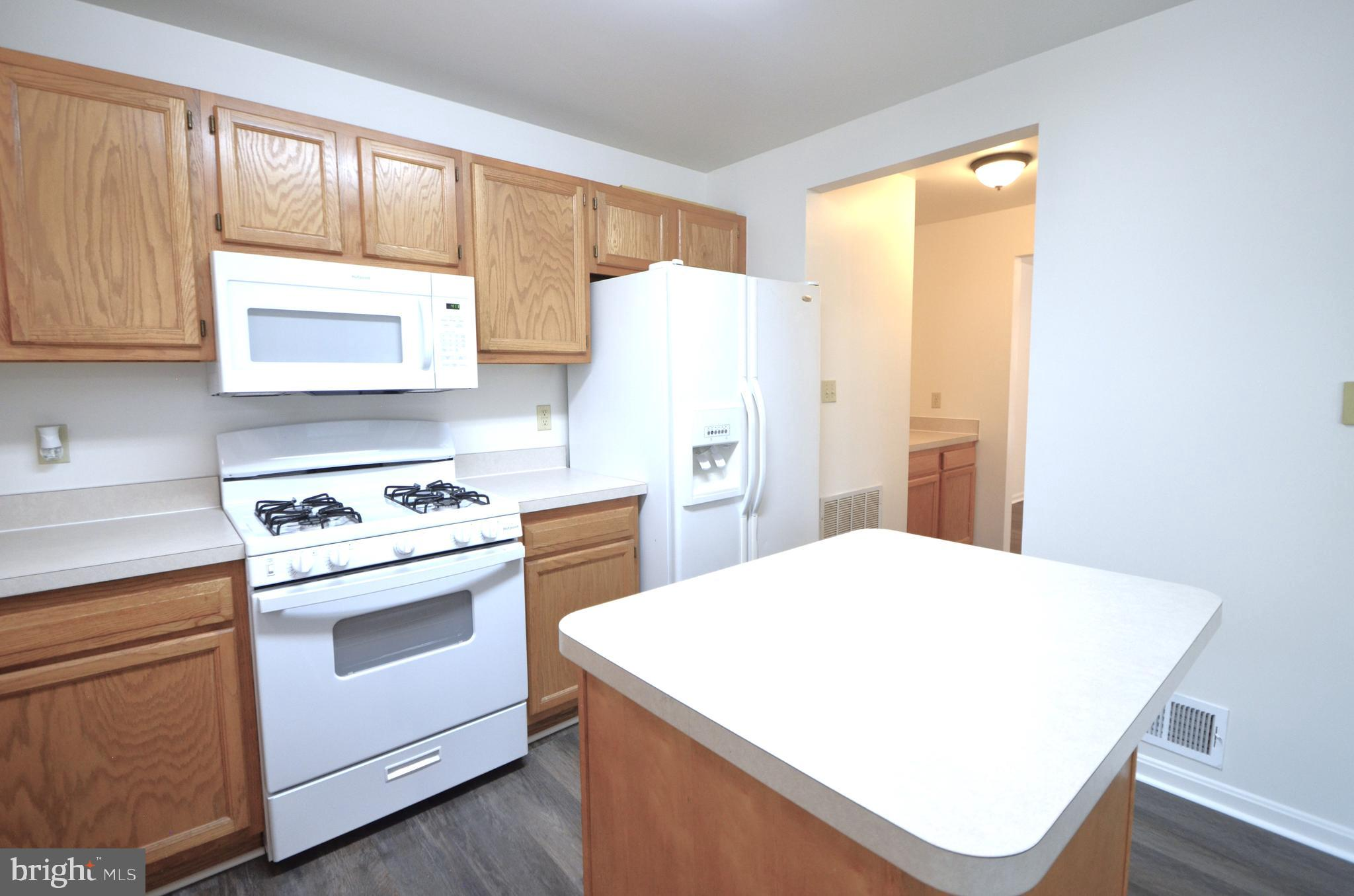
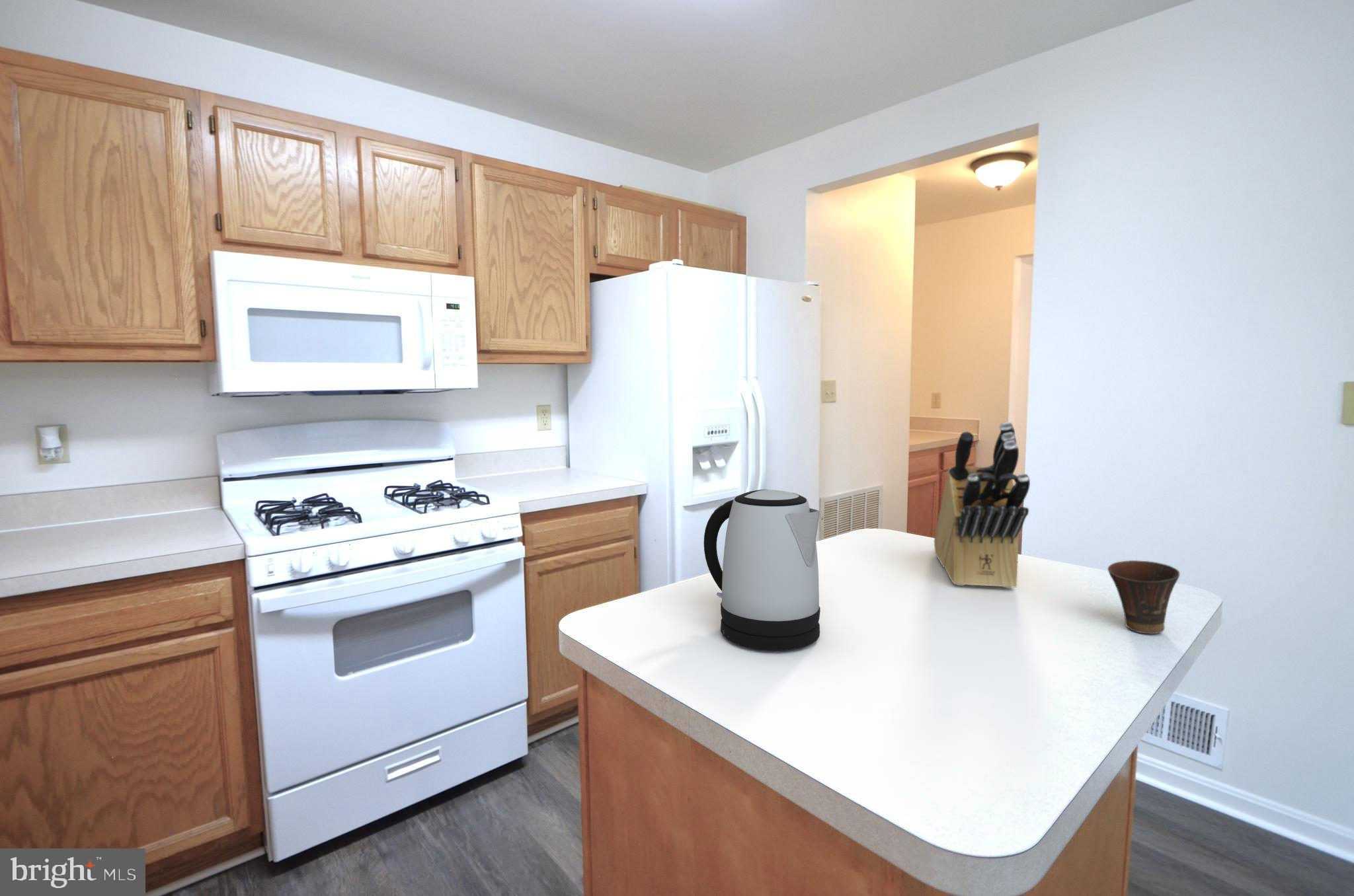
+ kettle [703,489,821,651]
+ cup [1107,560,1180,635]
+ knife block [934,422,1031,589]
